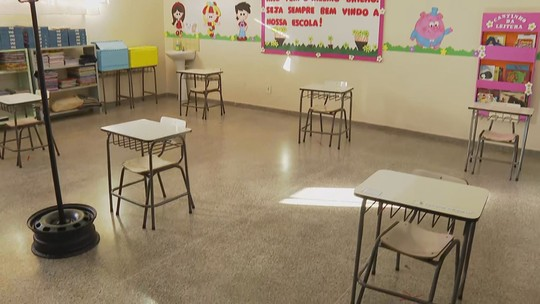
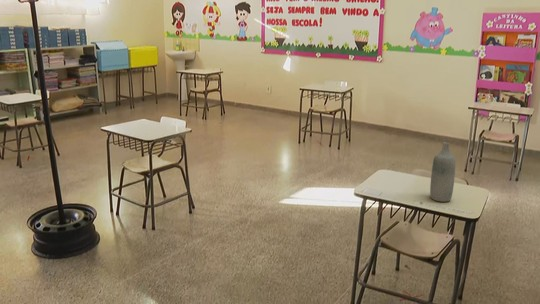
+ bottle [429,141,456,203]
